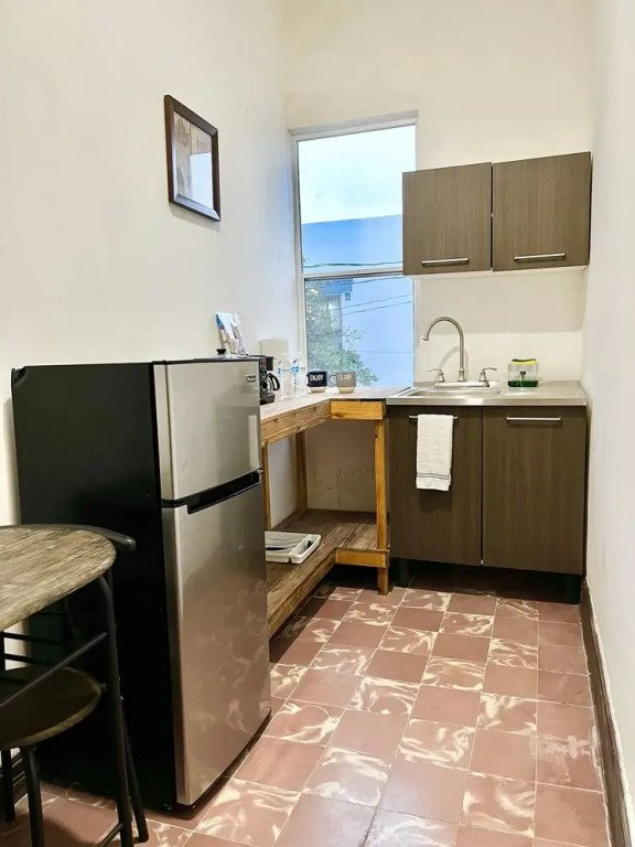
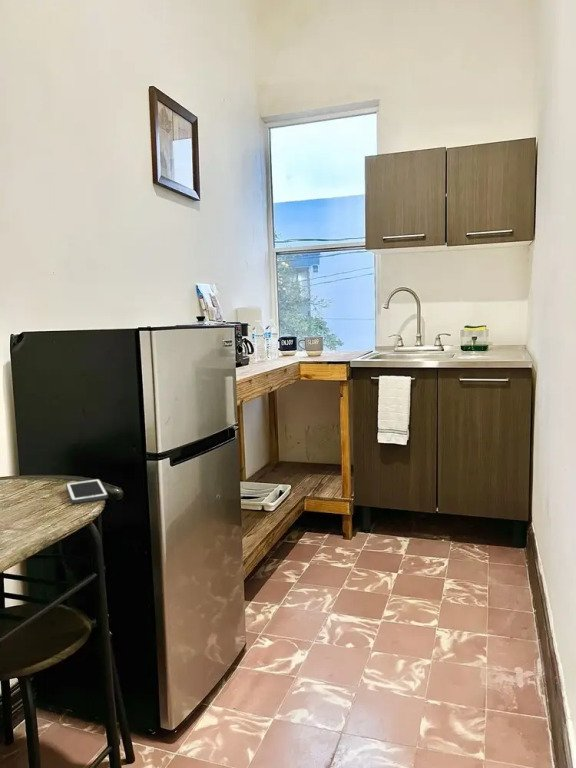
+ cell phone [65,478,109,505]
